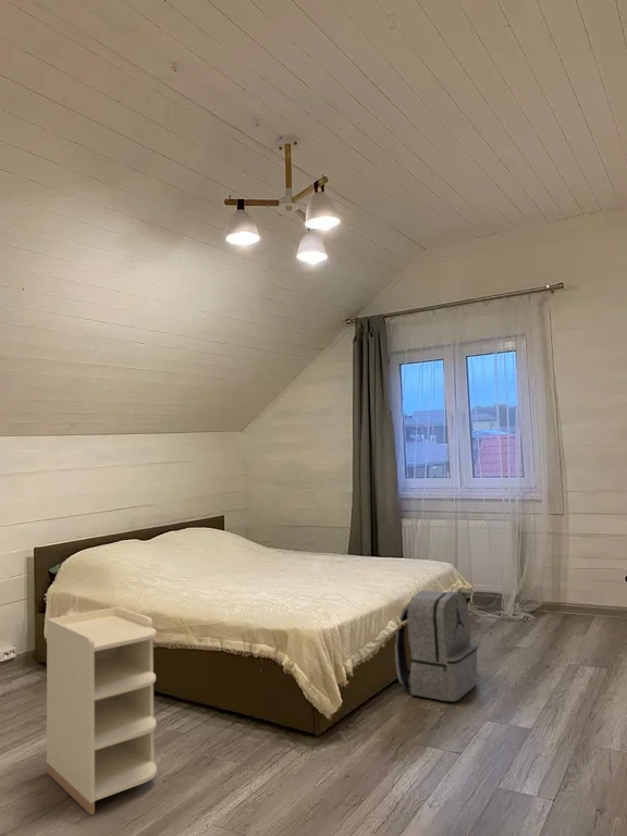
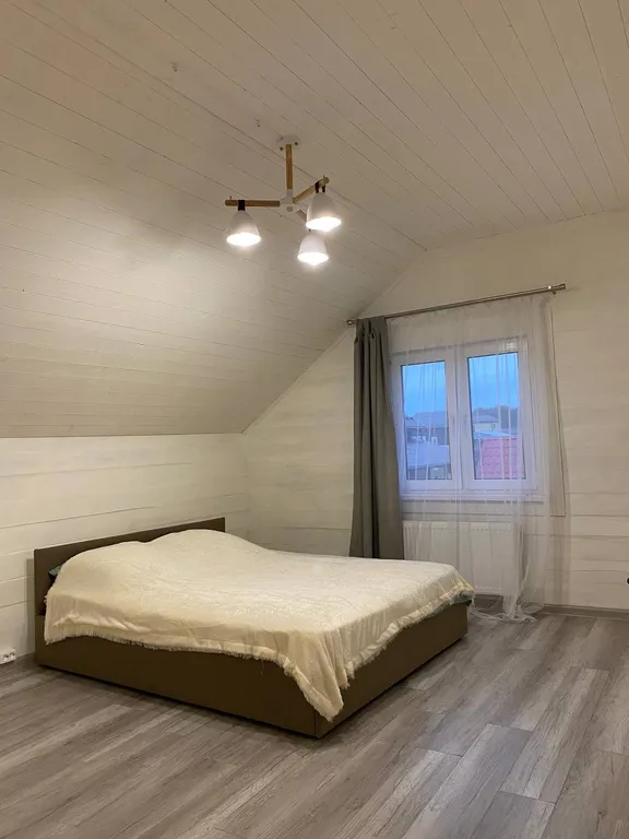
- backpack [394,590,479,702]
- nightstand [46,606,158,816]
